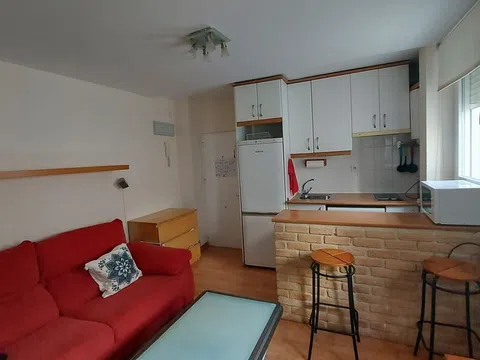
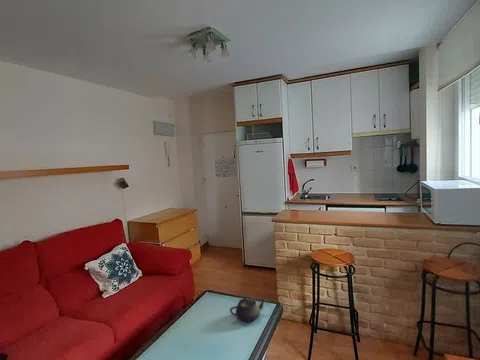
+ teapot [229,297,268,323]
